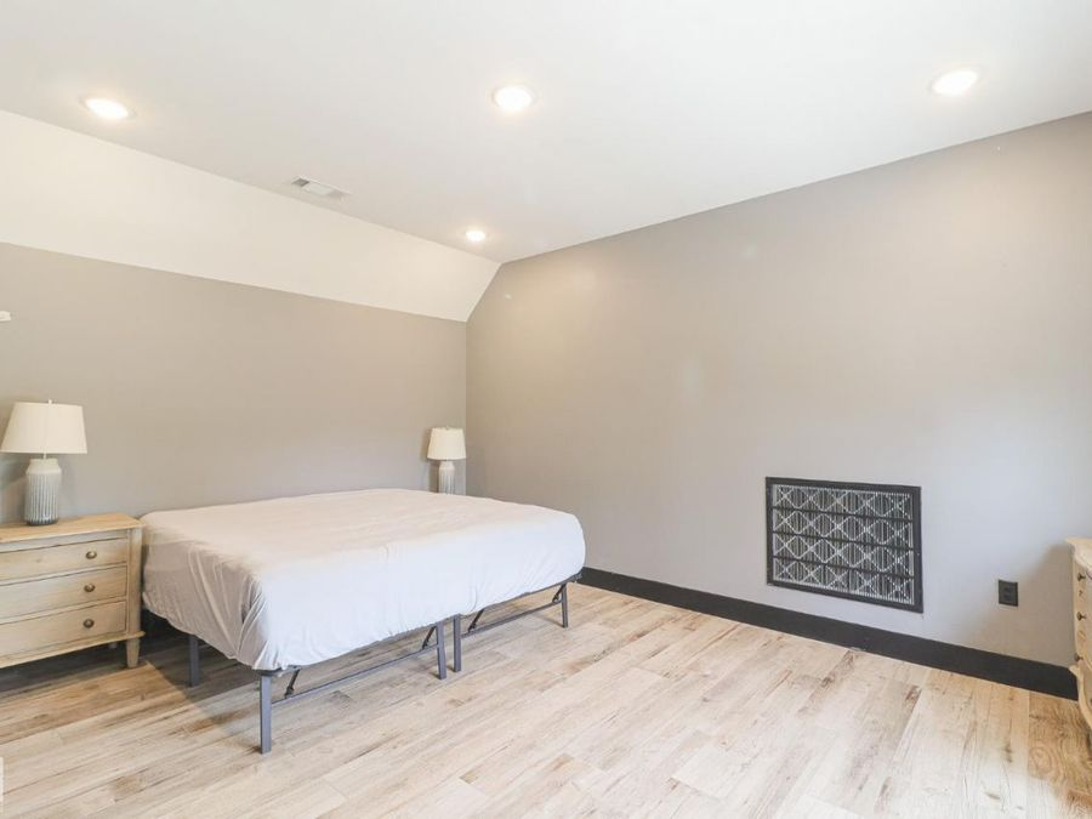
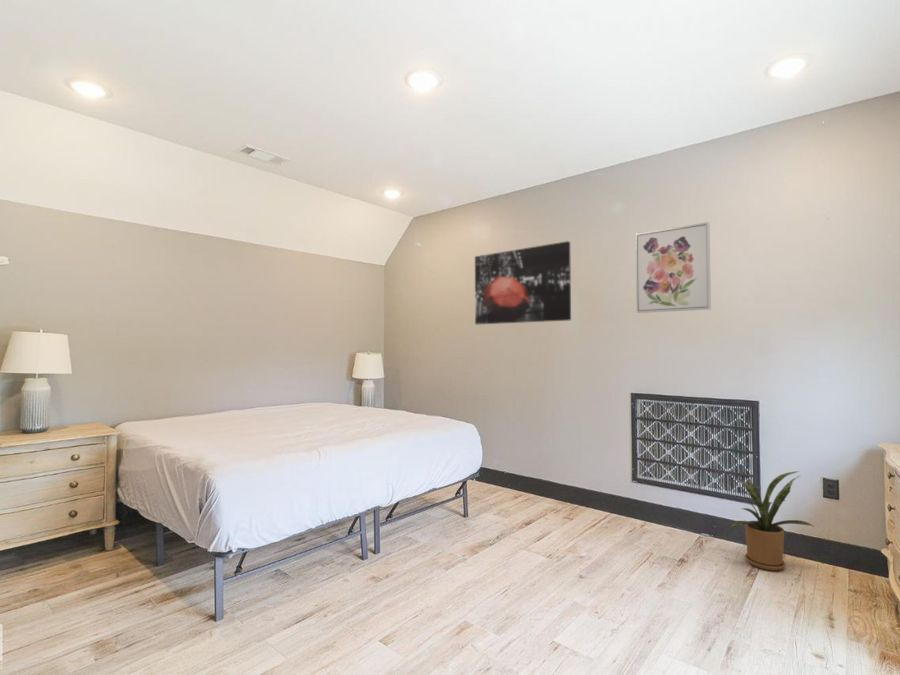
+ wall art [635,221,712,314]
+ house plant [714,470,816,572]
+ wall art [474,240,572,325]
